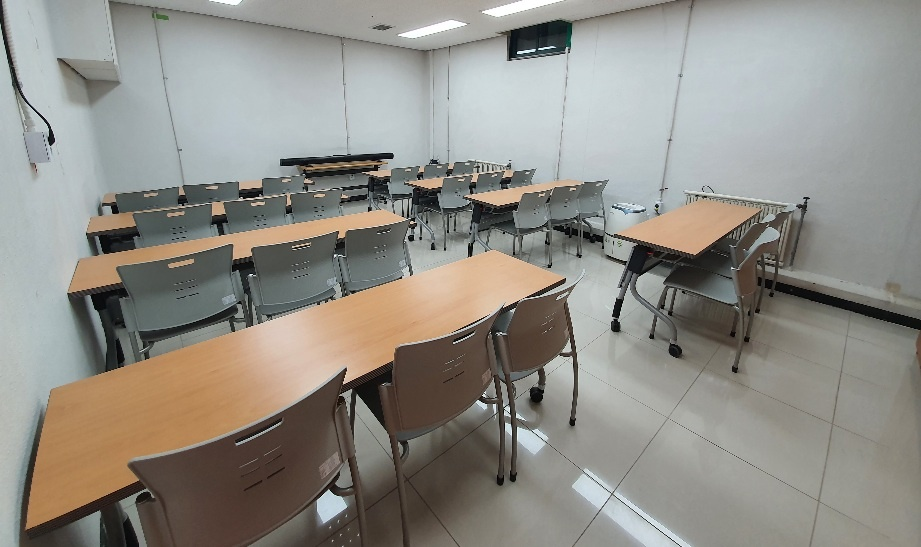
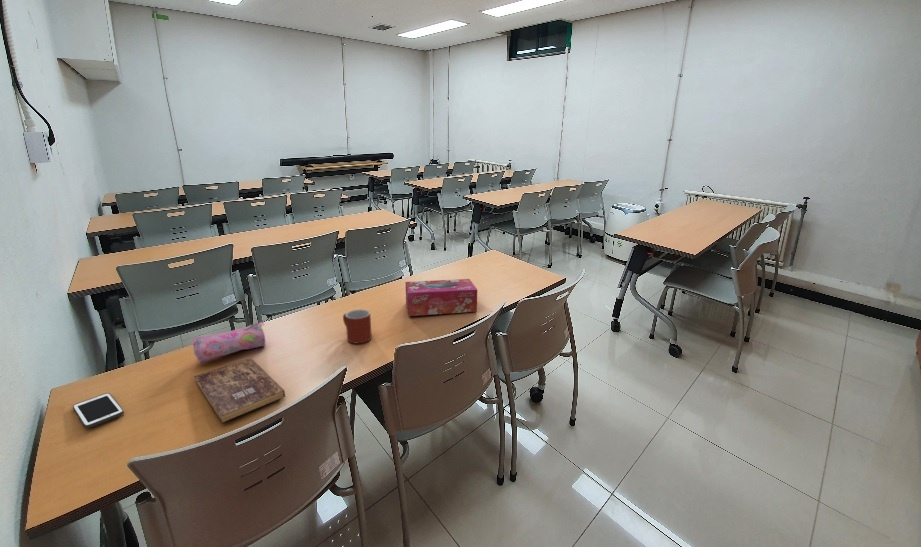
+ bible [193,357,286,423]
+ tissue box [404,278,478,317]
+ pencil case [191,321,267,363]
+ cell phone [72,392,125,429]
+ mug [342,308,373,345]
